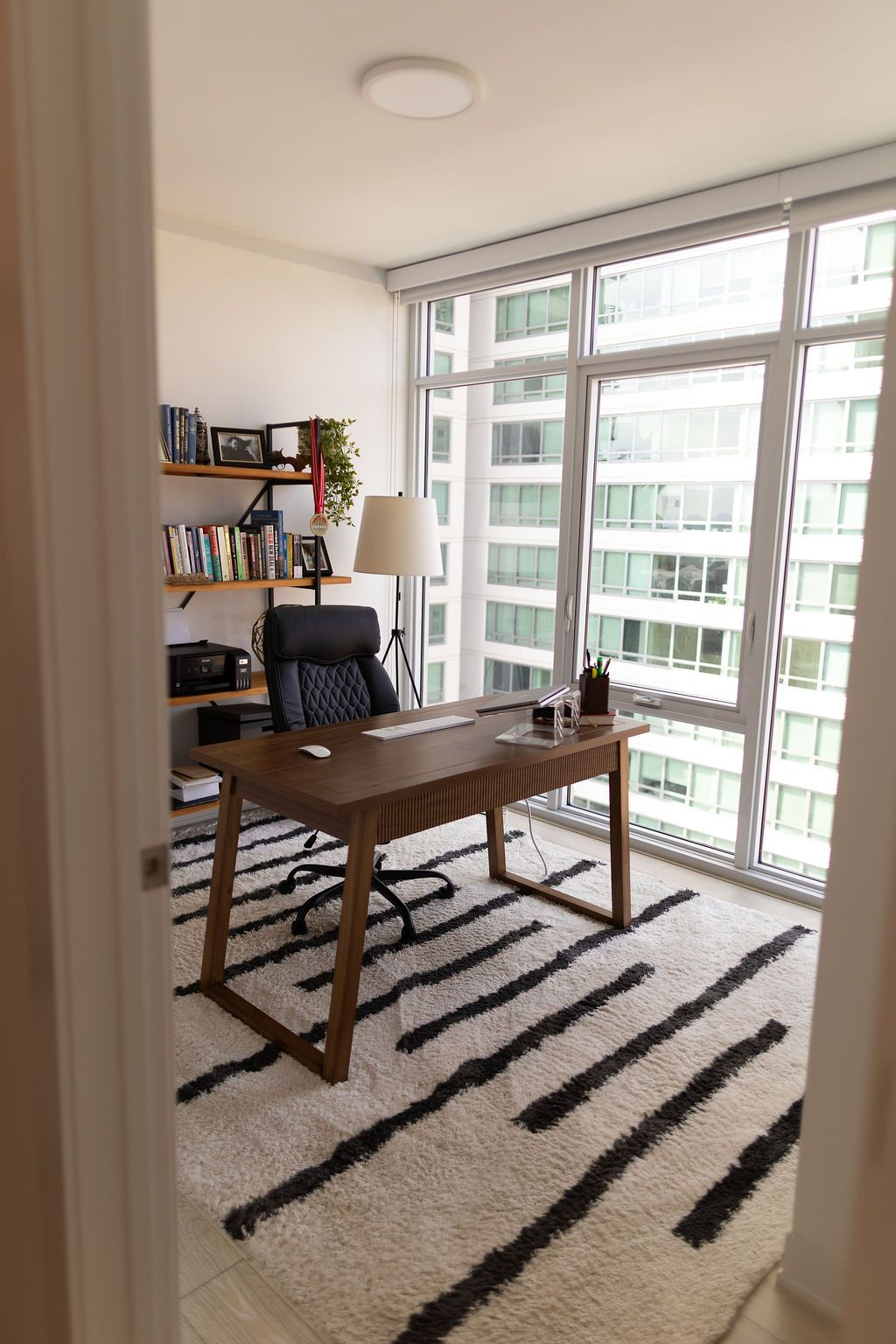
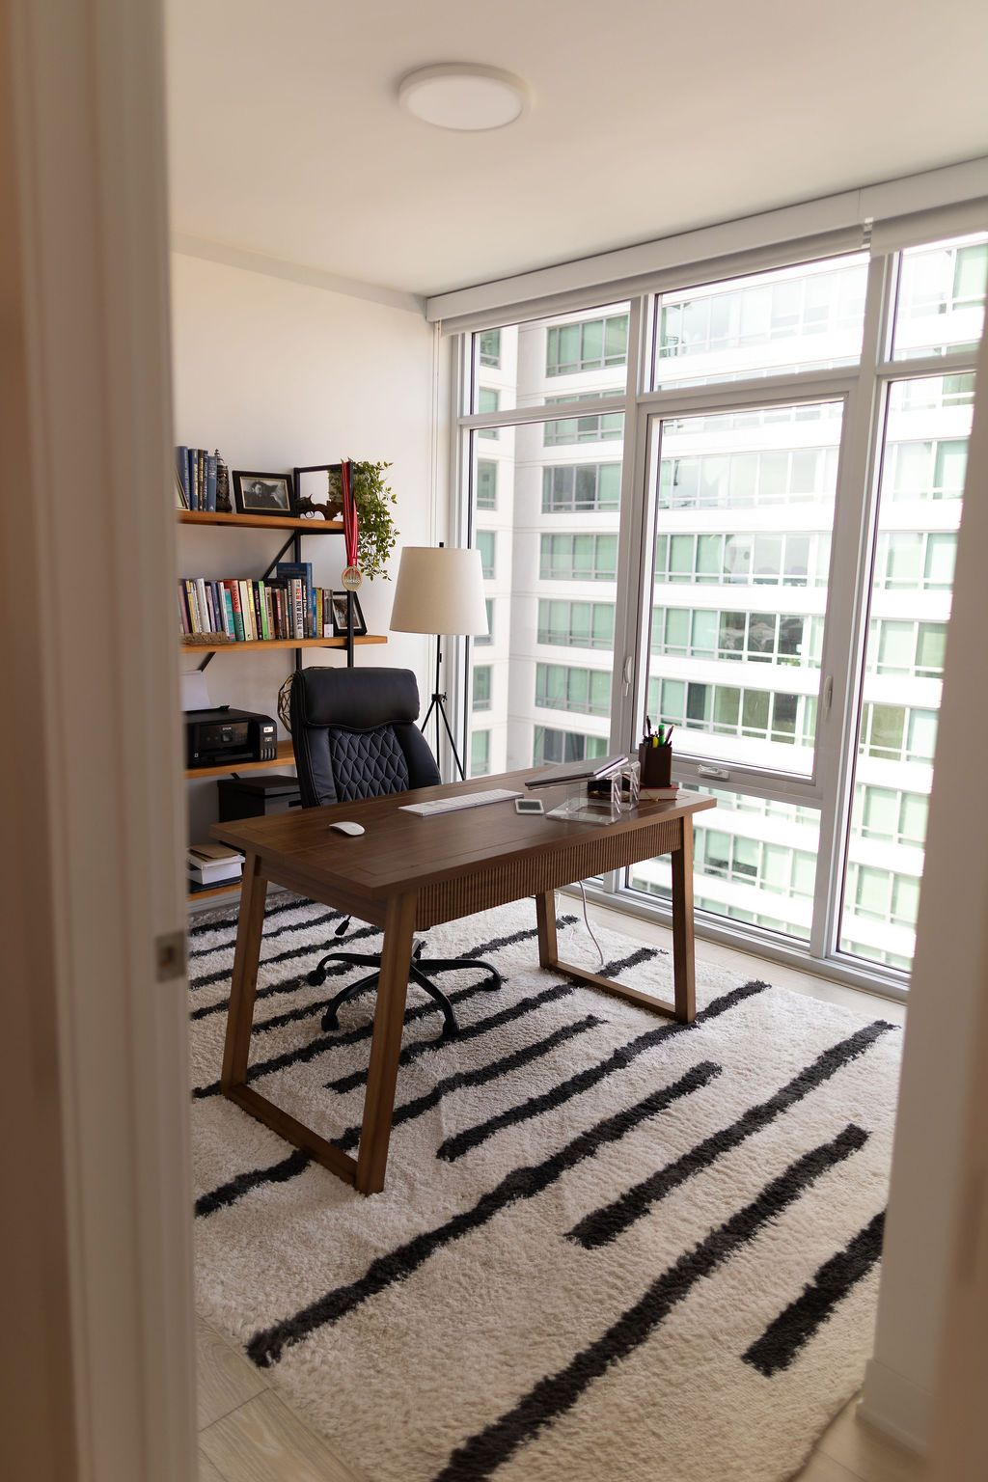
+ cell phone [514,798,545,815]
